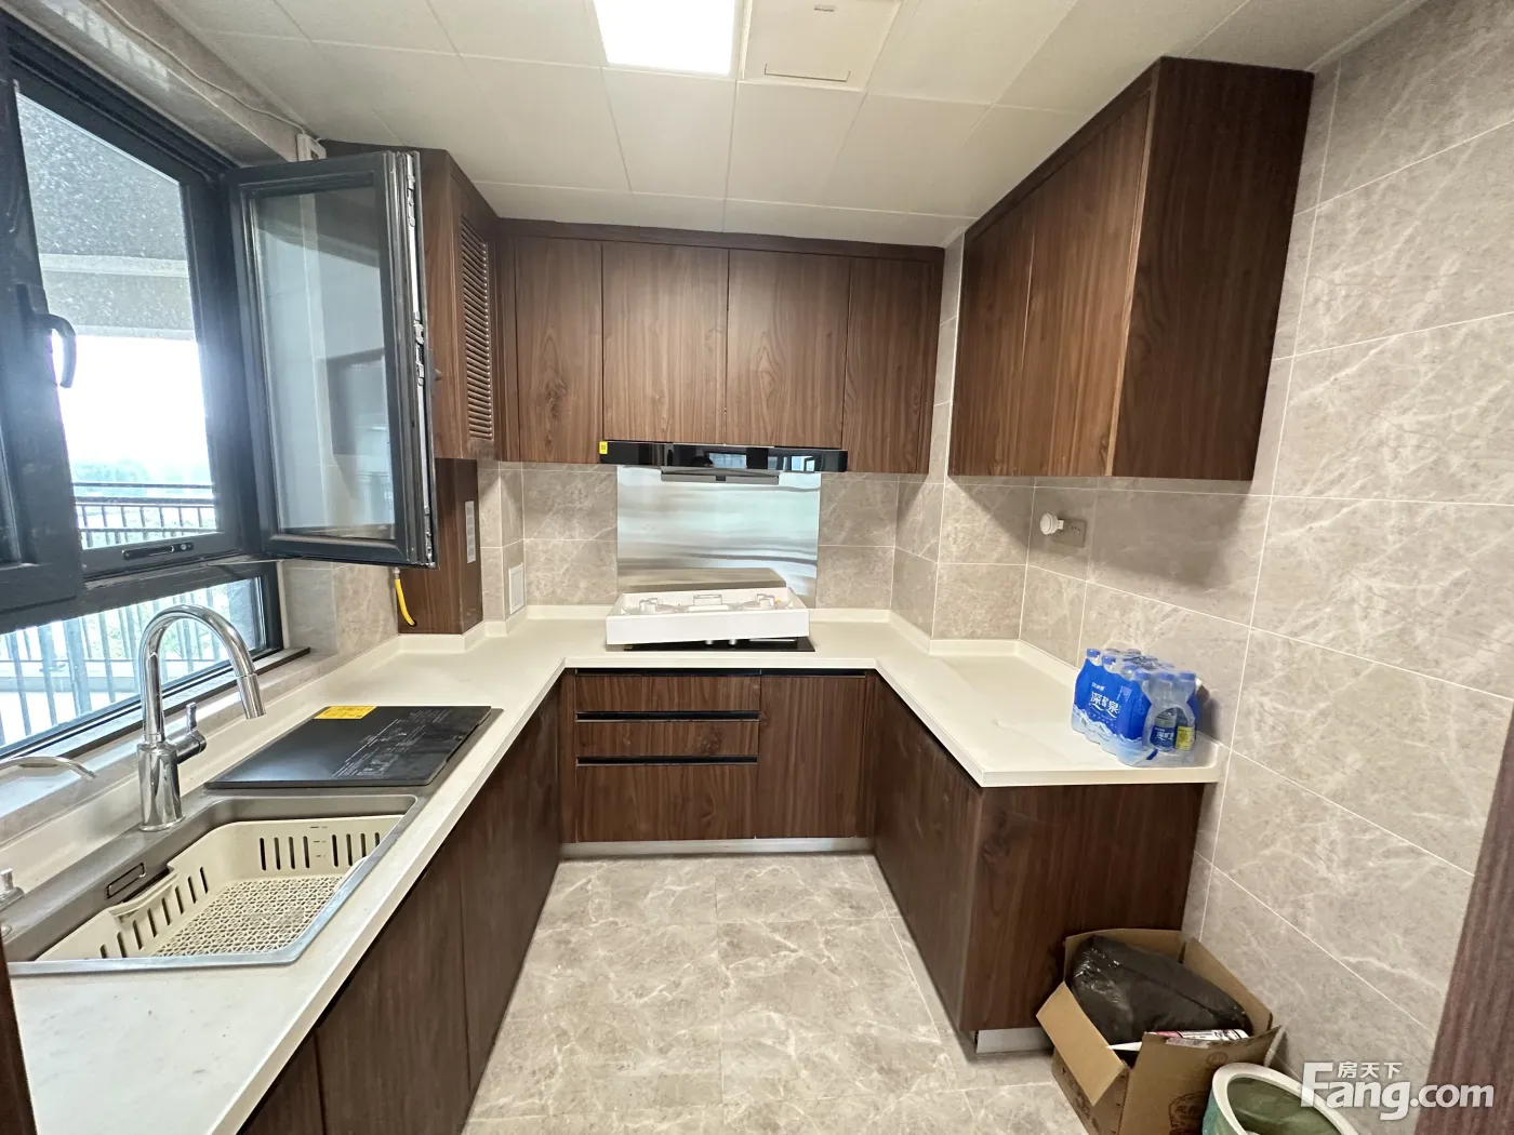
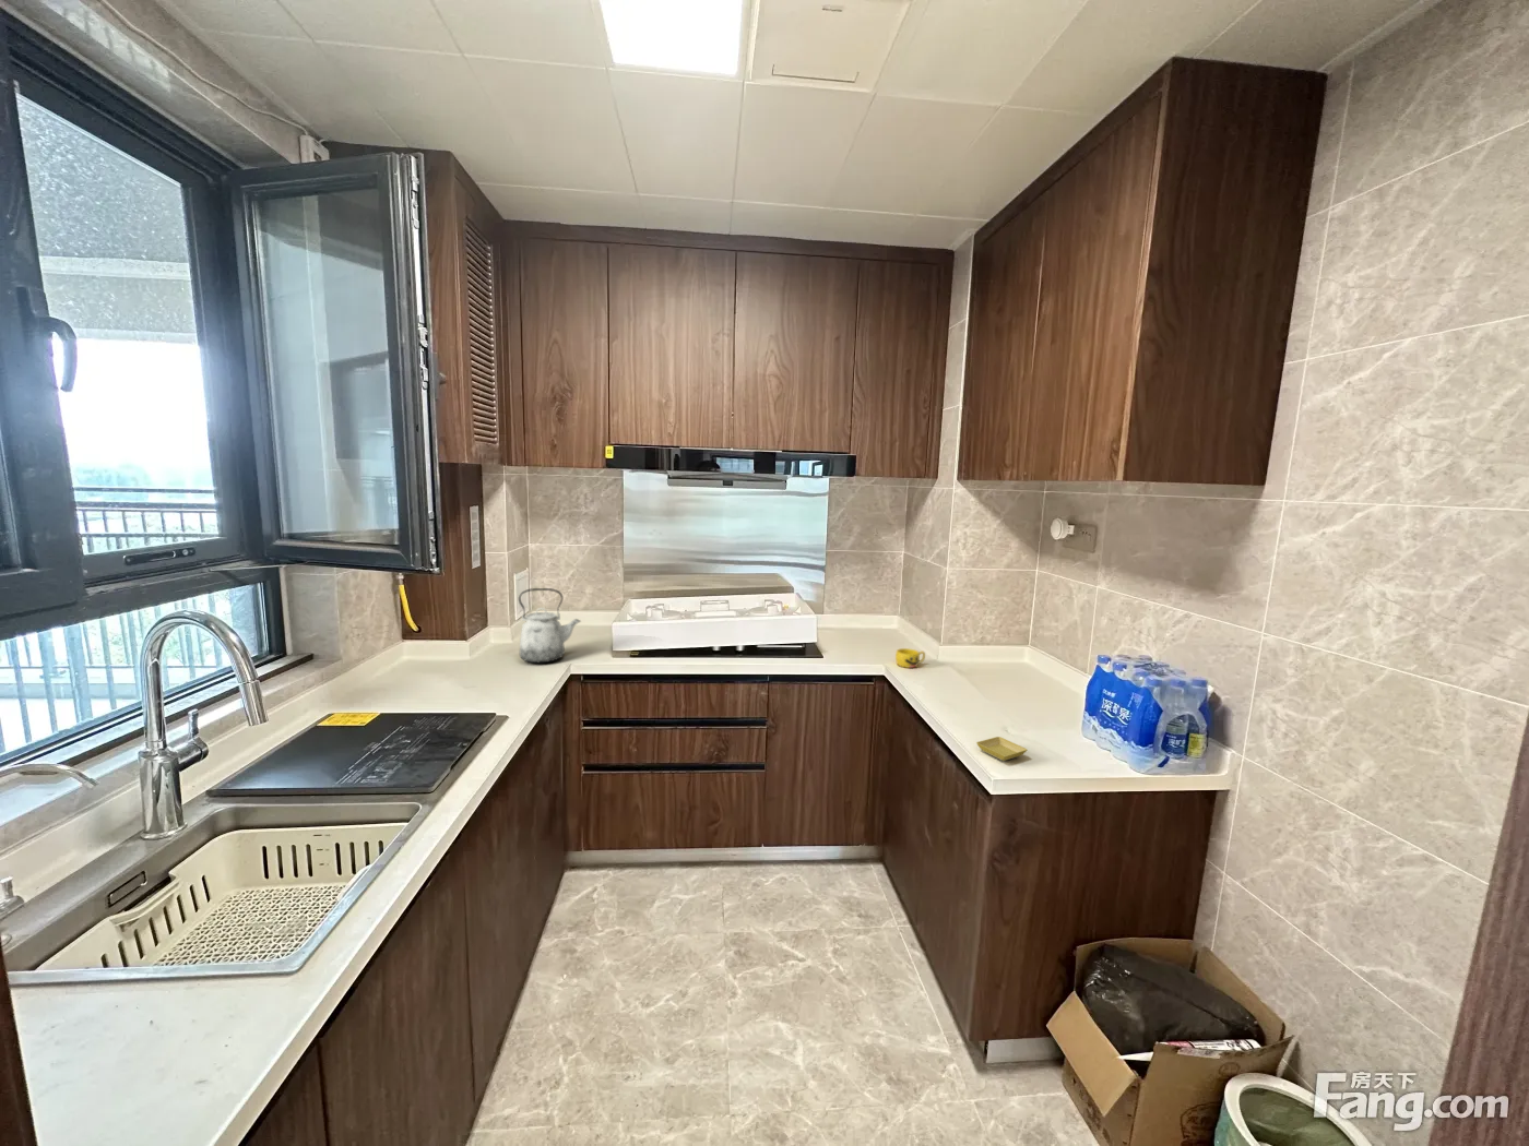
+ saucer [975,736,1029,762]
+ kettle [518,587,583,663]
+ cup [895,648,926,669]
